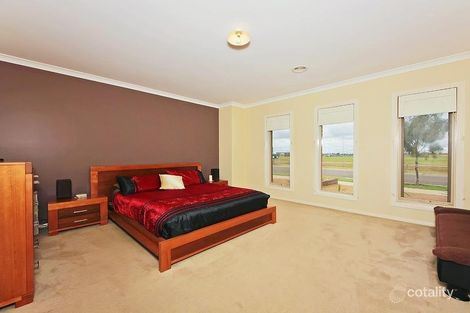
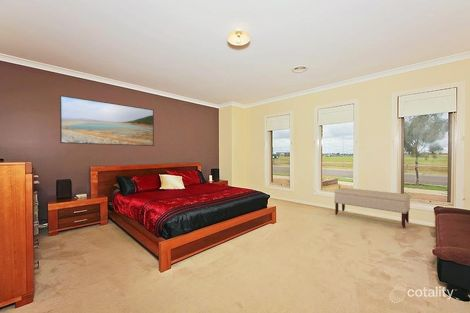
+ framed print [59,94,155,147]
+ bench [333,187,411,229]
